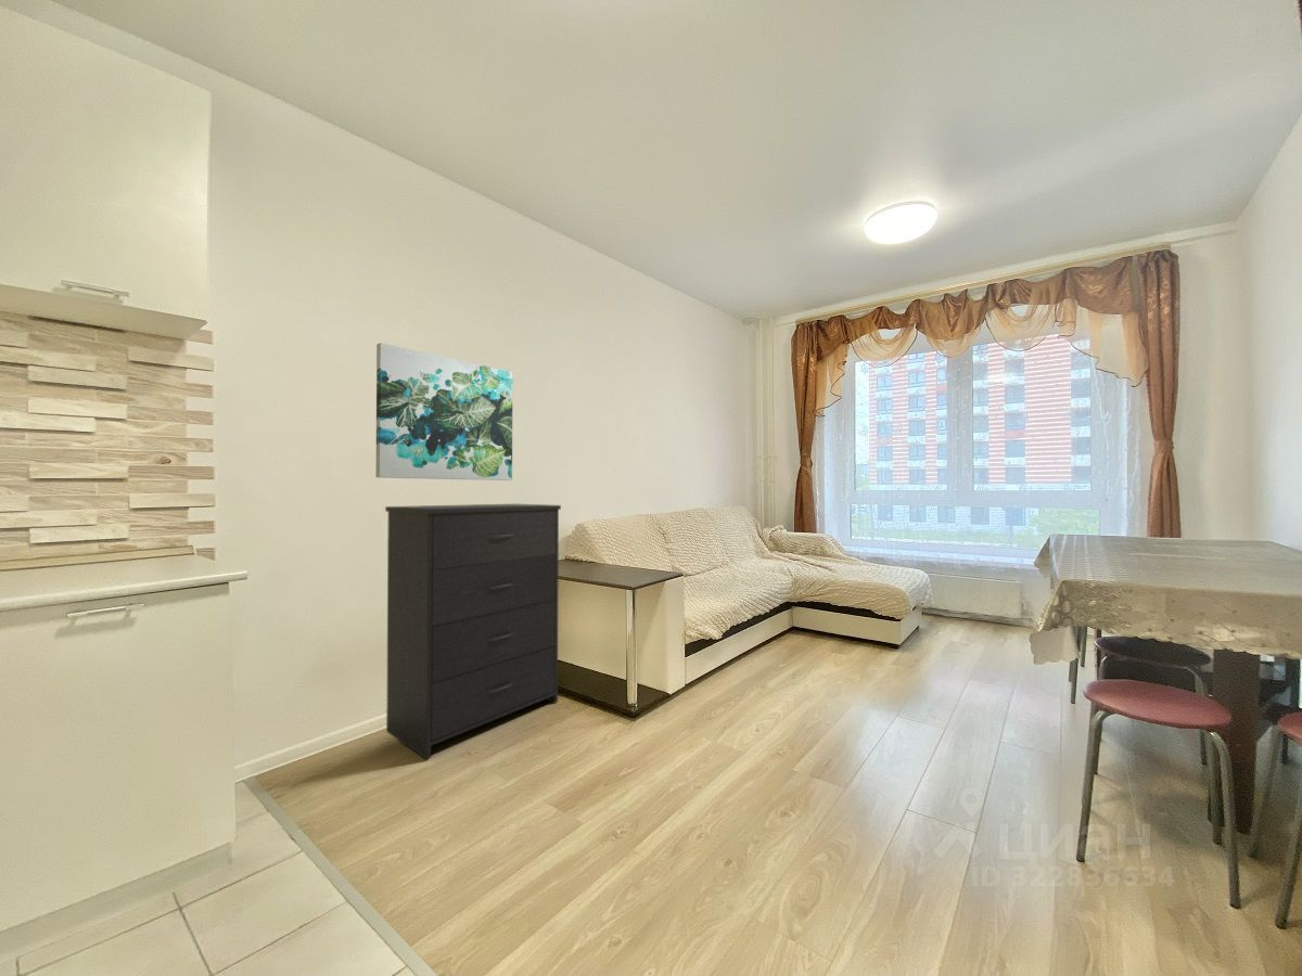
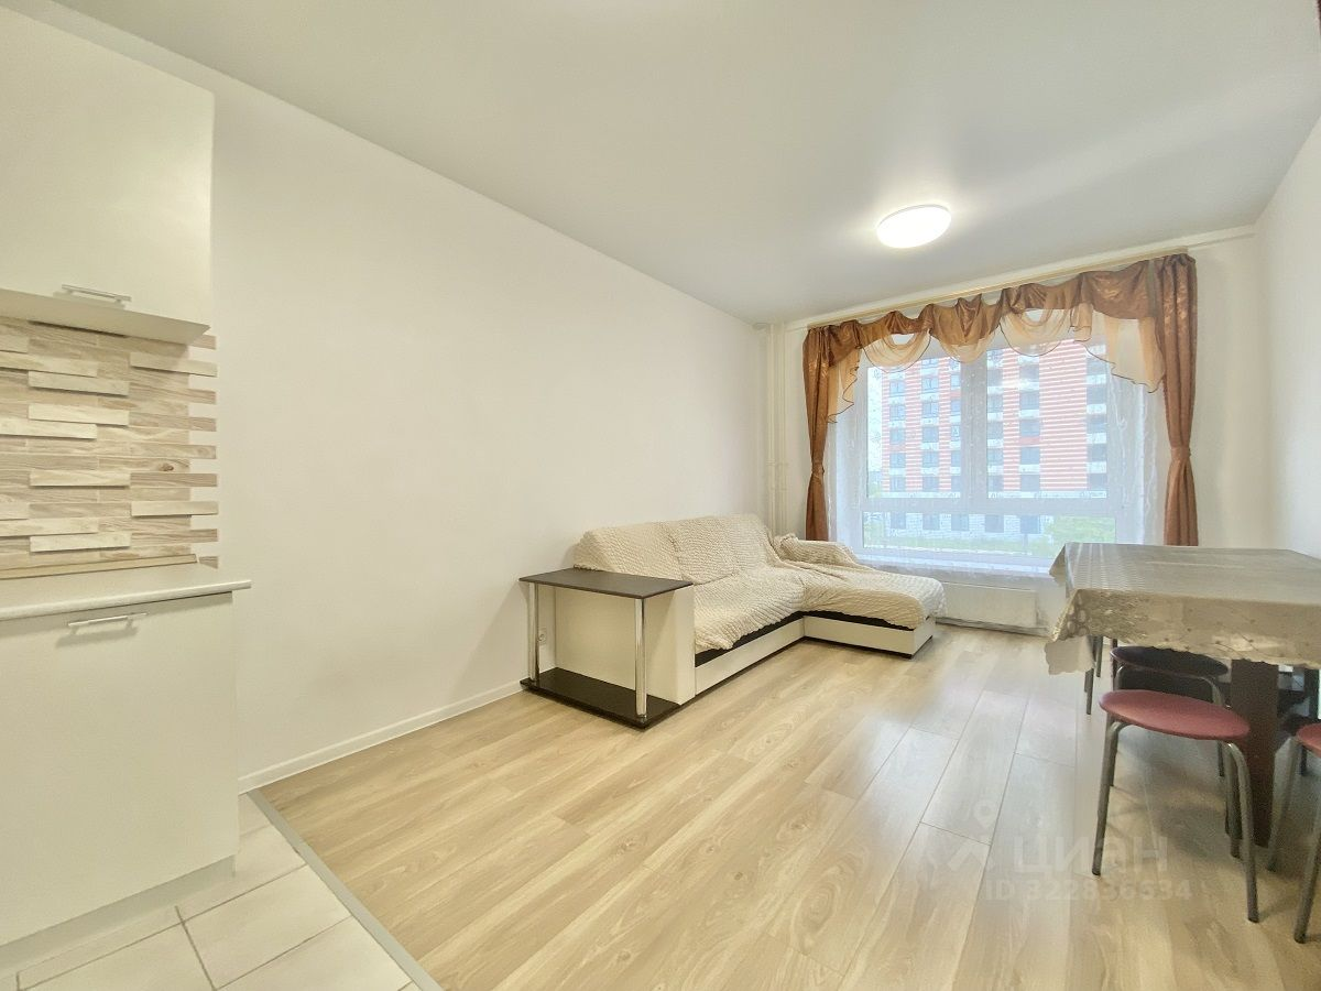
- dresser [384,503,562,760]
- wall art [374,342,514,481]
